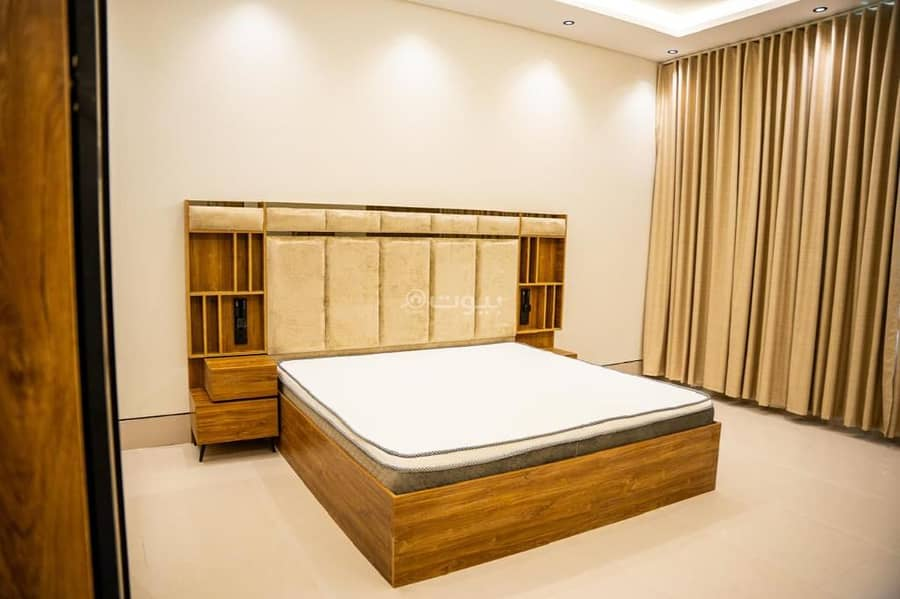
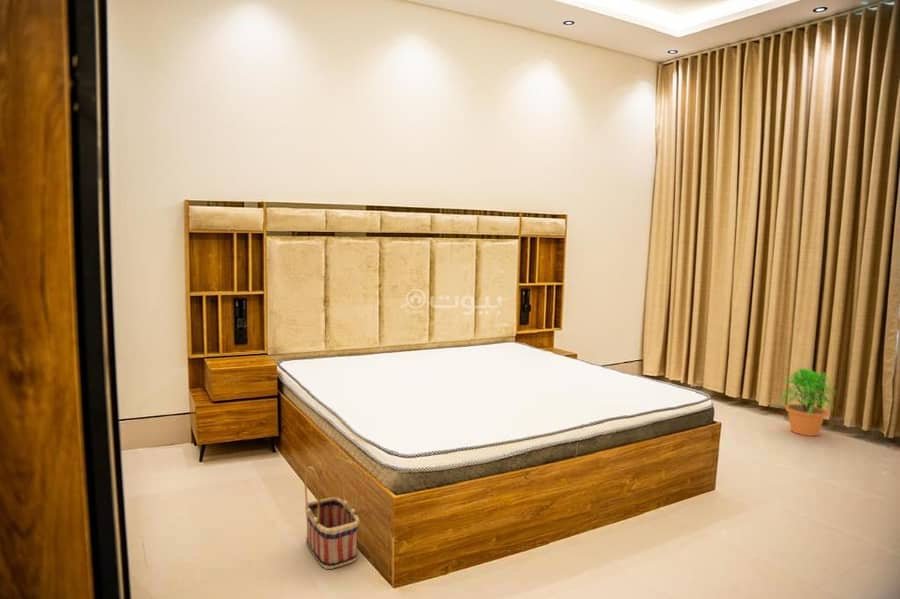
+ basket [304,459,360,570]
+ potted plant [778,366,838,437]
